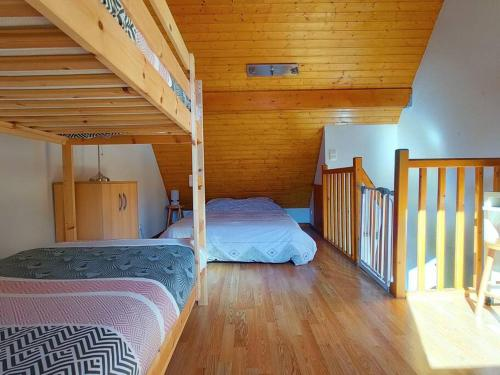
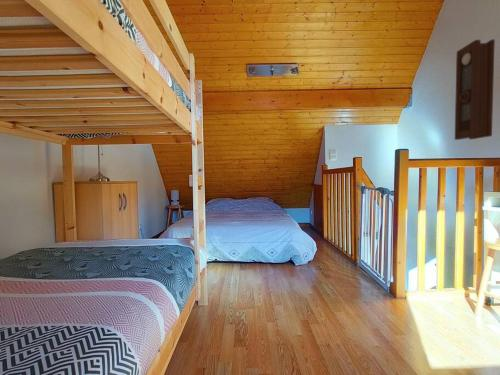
+ pendulum clock [454,38,496,141]
